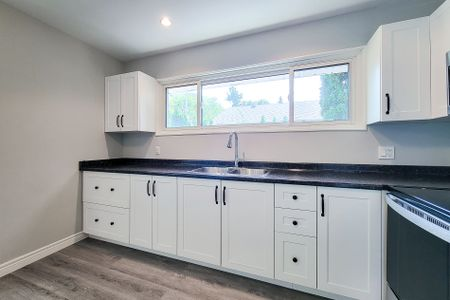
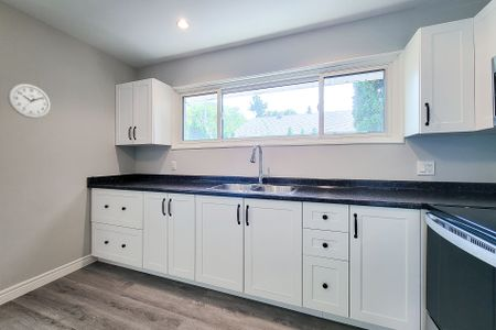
+ wall clock [7,82,52,120]
